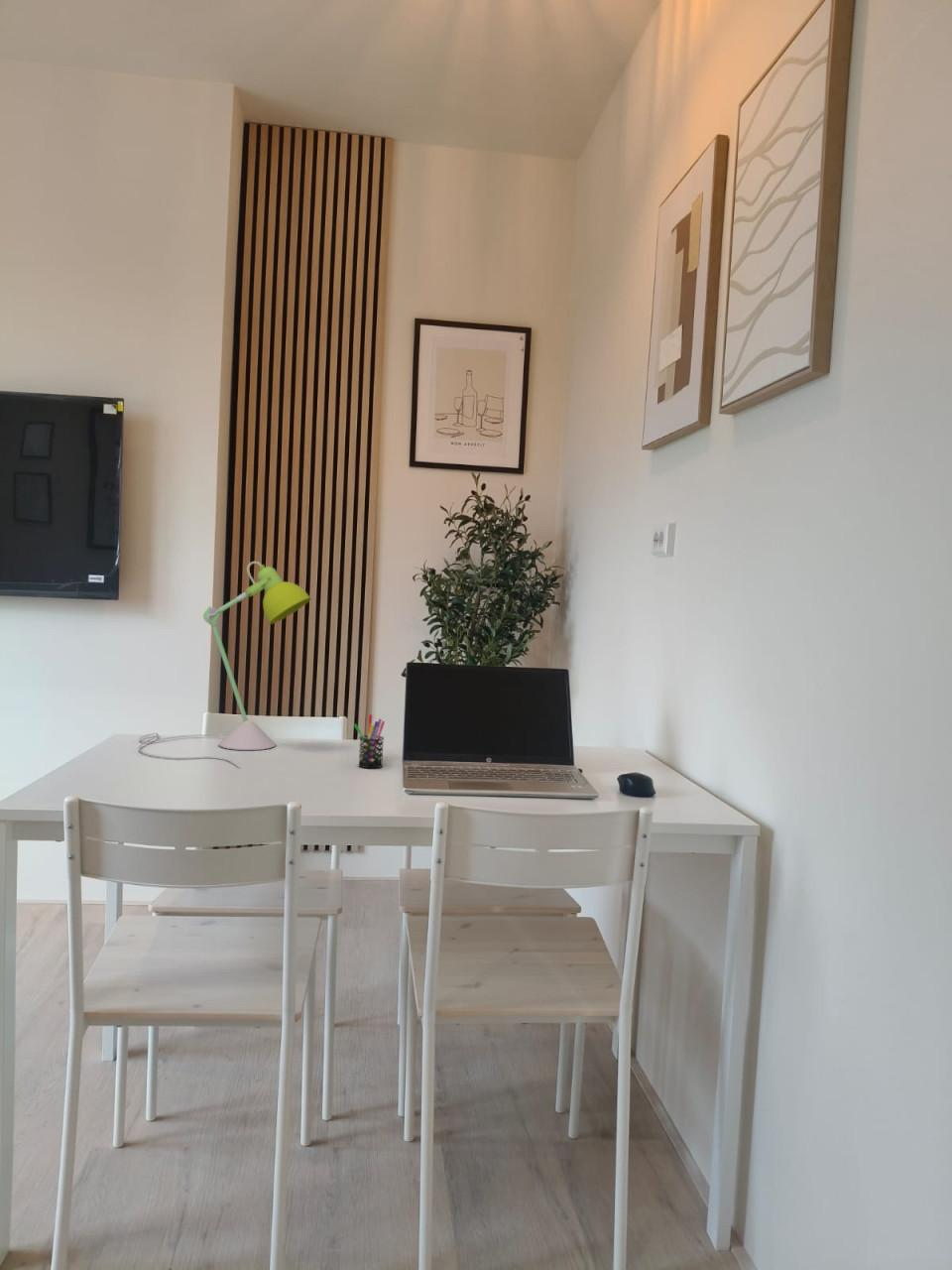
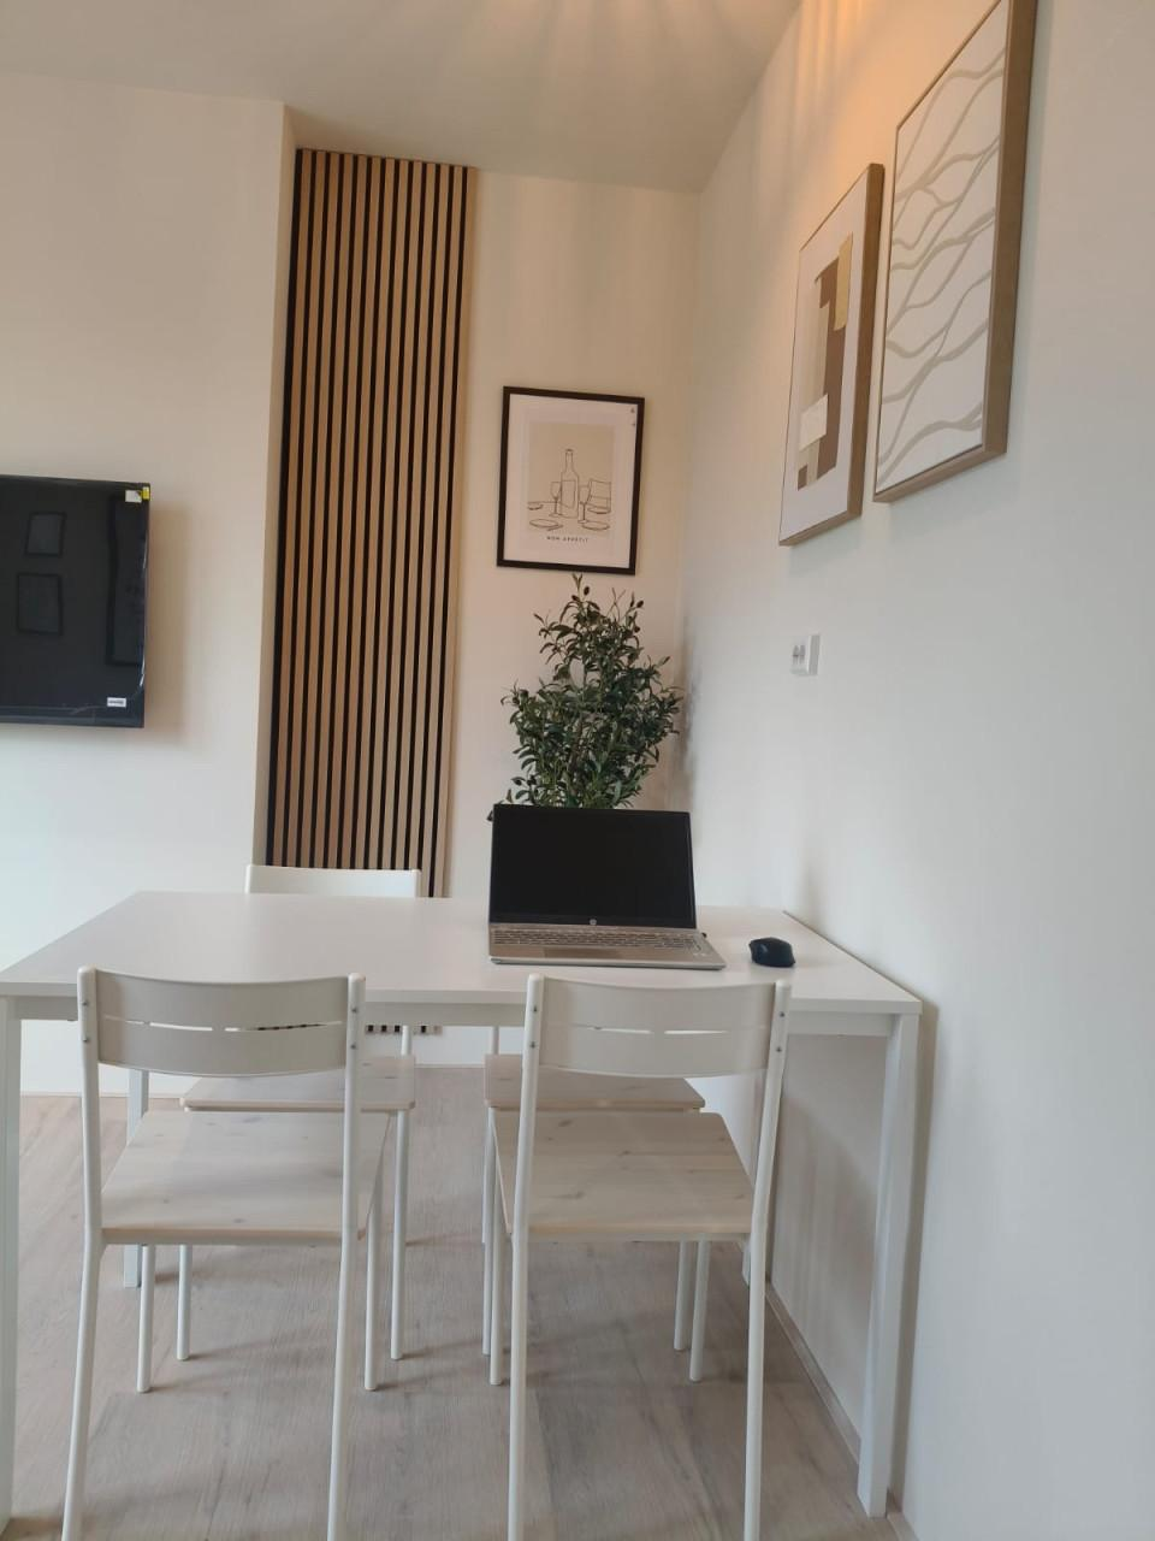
- pen holder [353,713,386,769]
- desk lamp [137,561,312,770]
